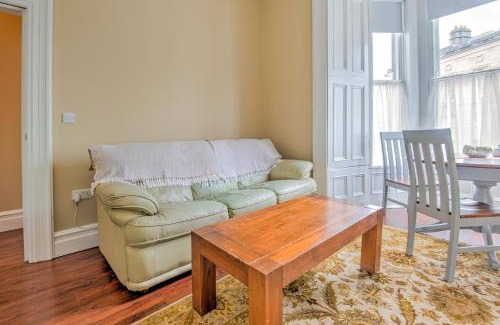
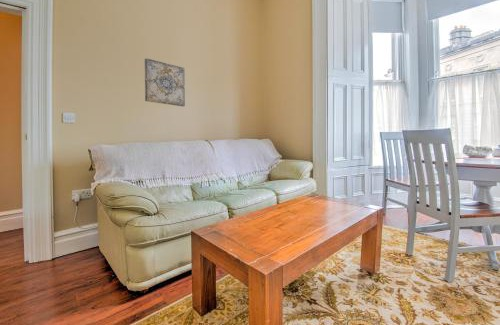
+ wall art [144,57,186,107]
